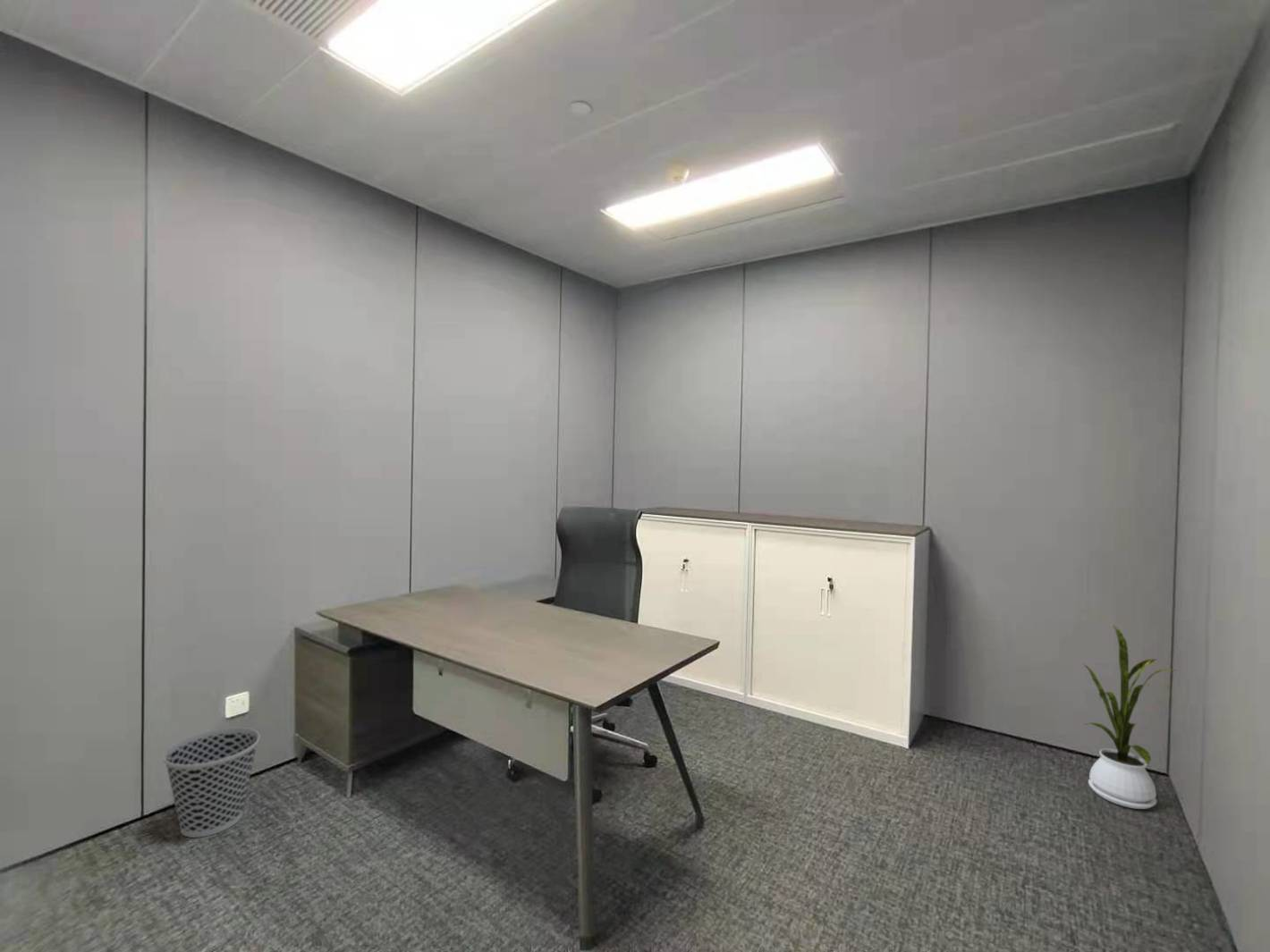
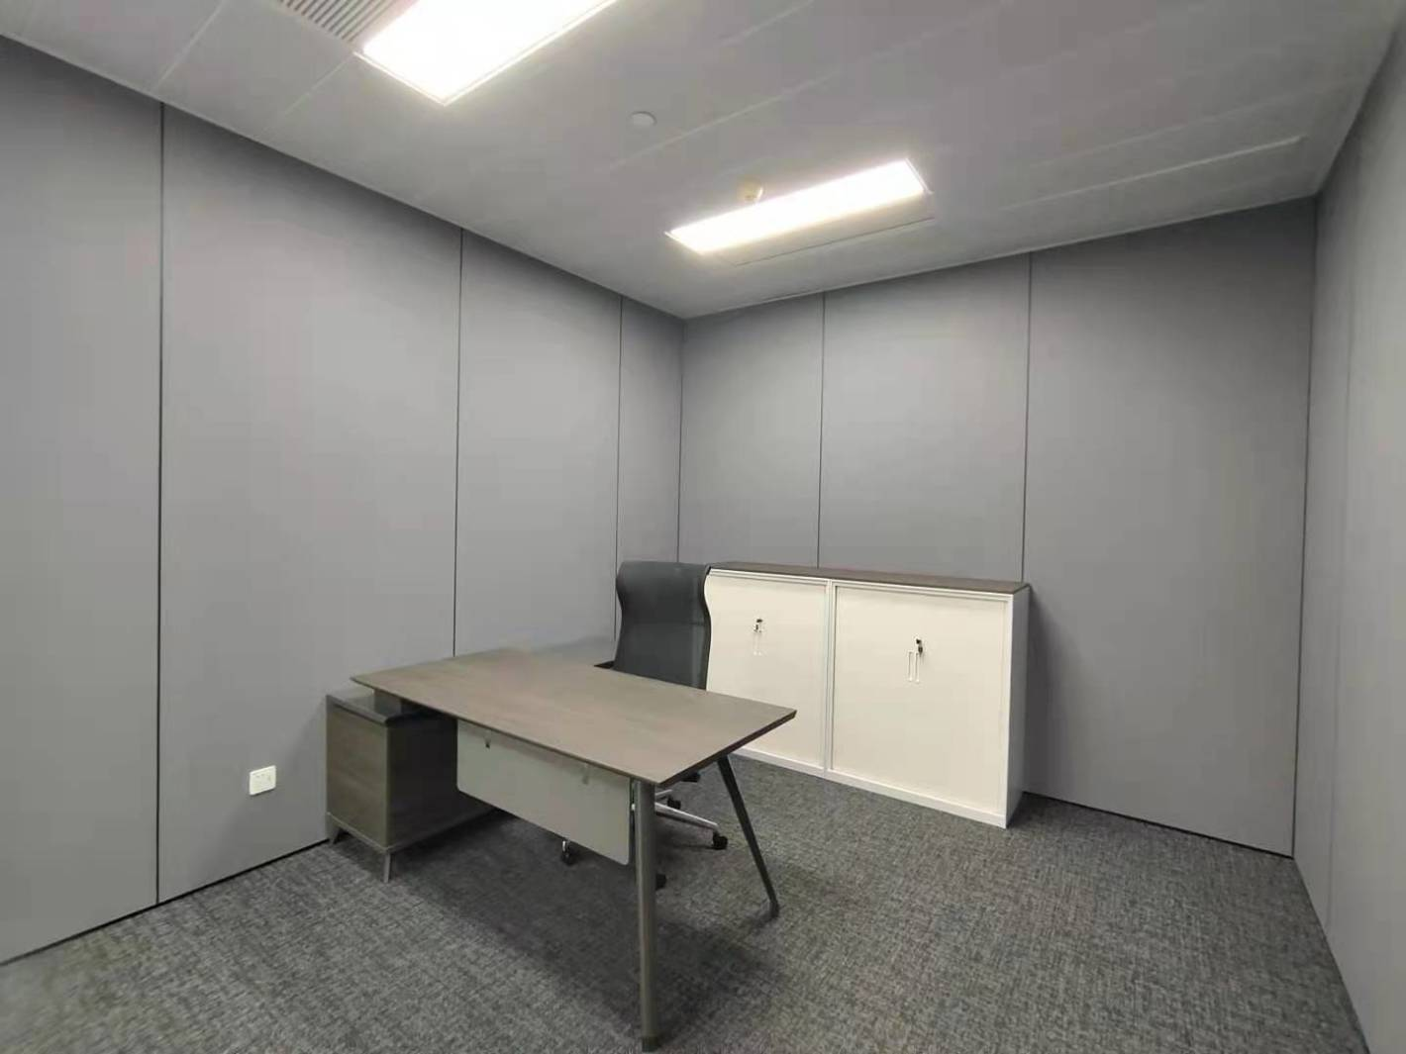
- wastebasket [162,727,260,838]
- house plant [1082,625,1178,810]
